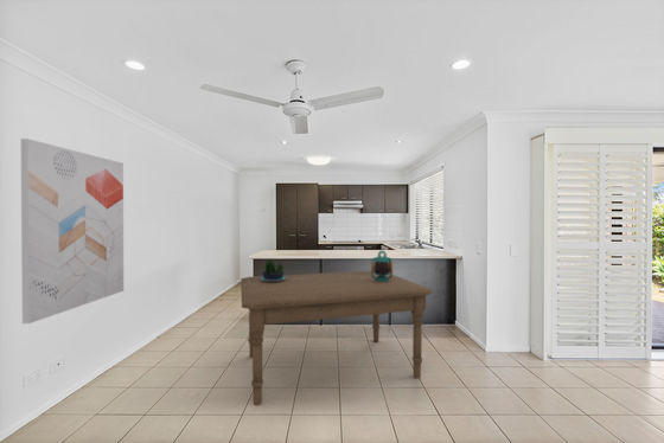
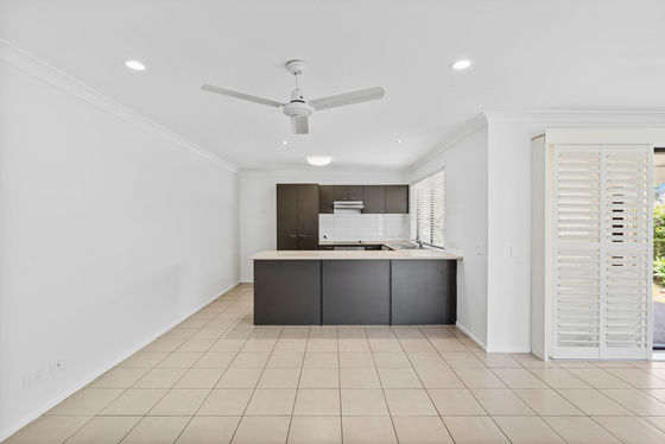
- wall art [20,137,124,325]
- potted plant [260,258,287,282]
- dining table [240,270,434,406]
- lantern [370,249,394,283]
